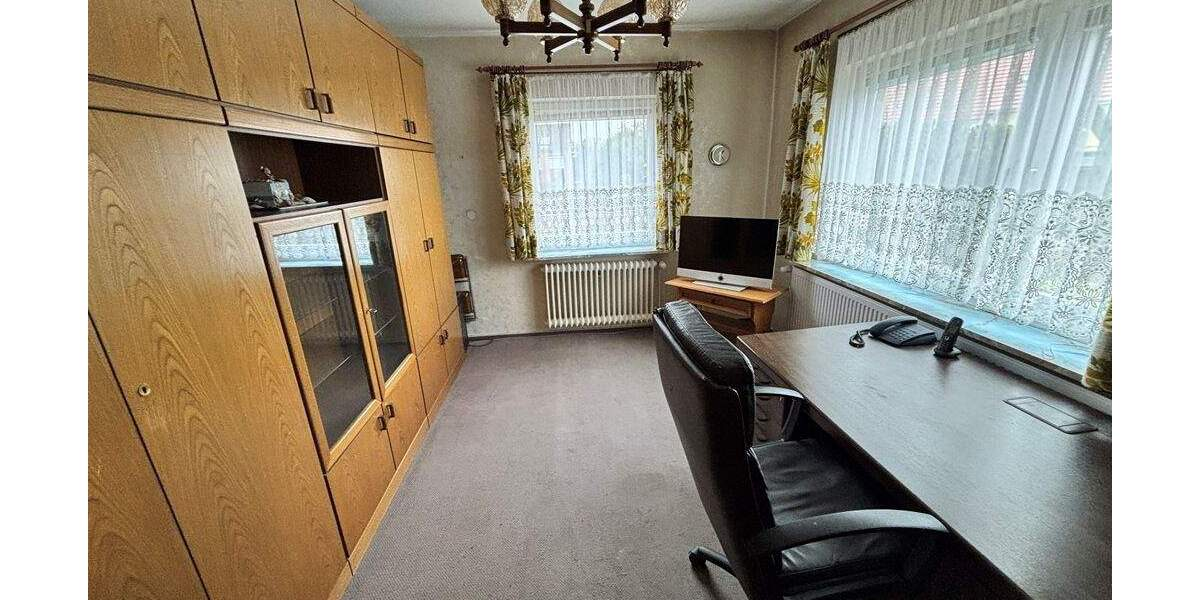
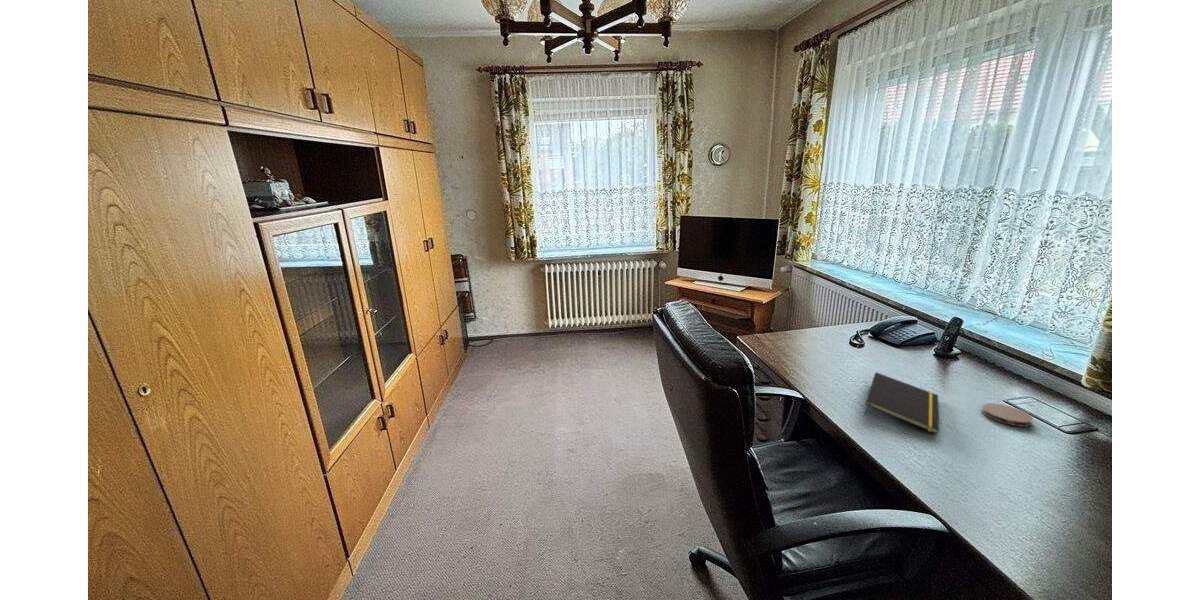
+ notepad [863,371,940,435]
+ coaster [981,402,1034,428]
